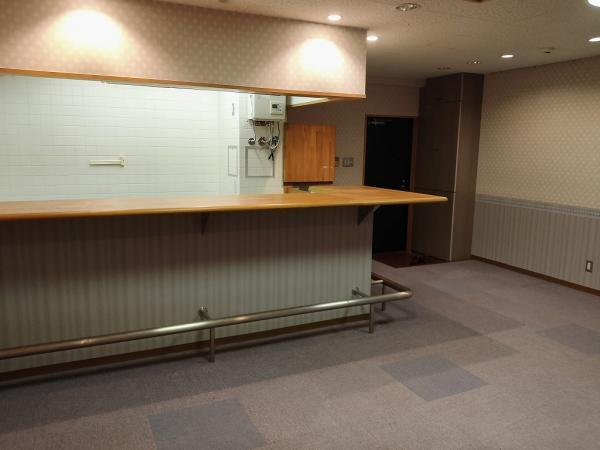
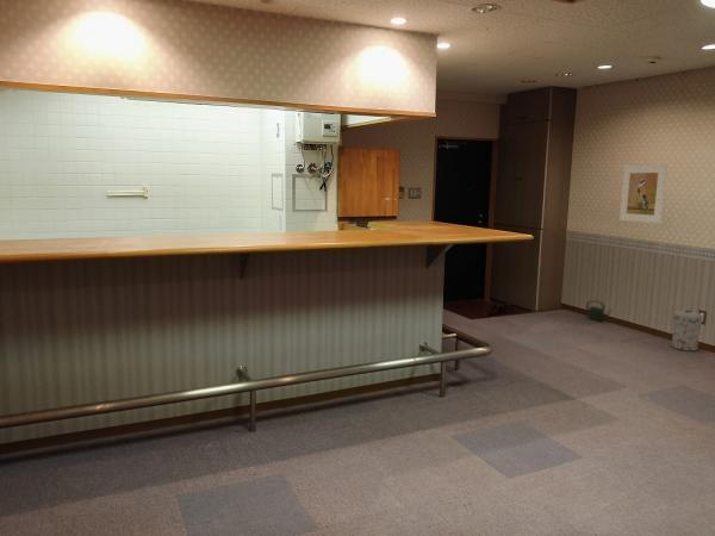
+ watering can [585,299,615,323]
+ trash can [671,310,704,353]
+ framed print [618,163,669,224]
